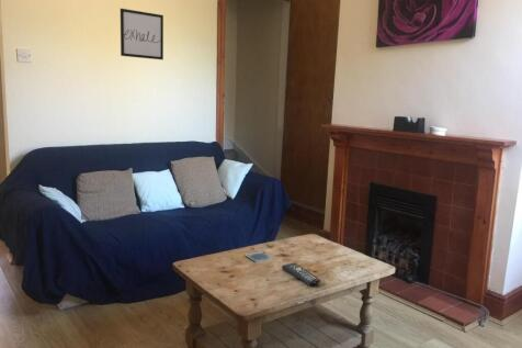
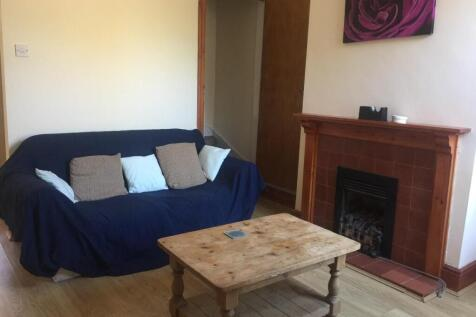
- wall art [120,8,164,60]
- remote control [281,262,321,287]
